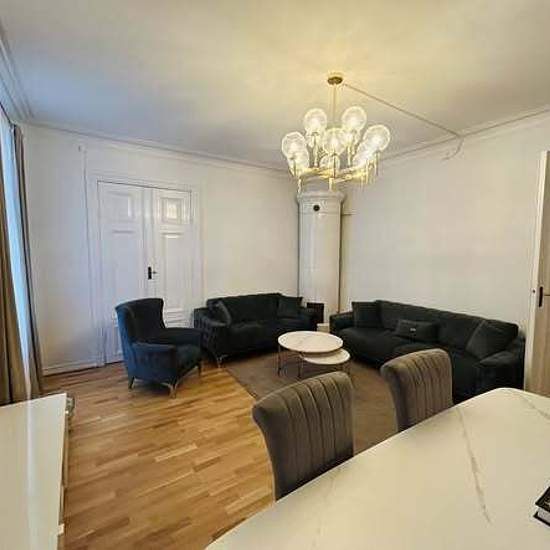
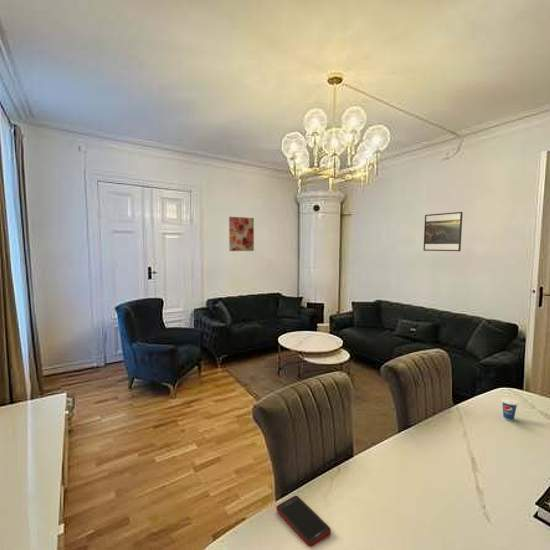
+ wall art [228,216,255,252]
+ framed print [422,211,464,252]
+ cell phone [275,495,332,548]
+ cup [501,391,519,421]
